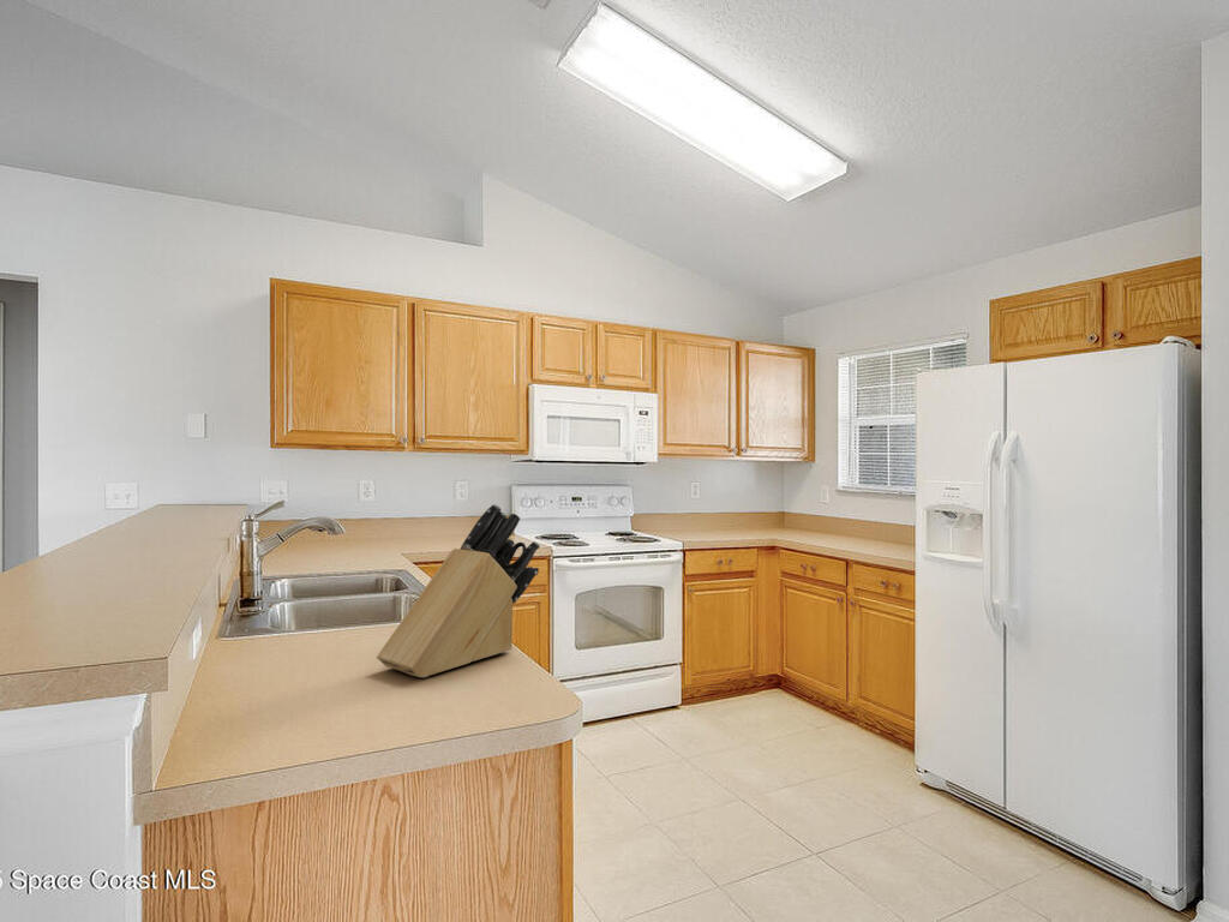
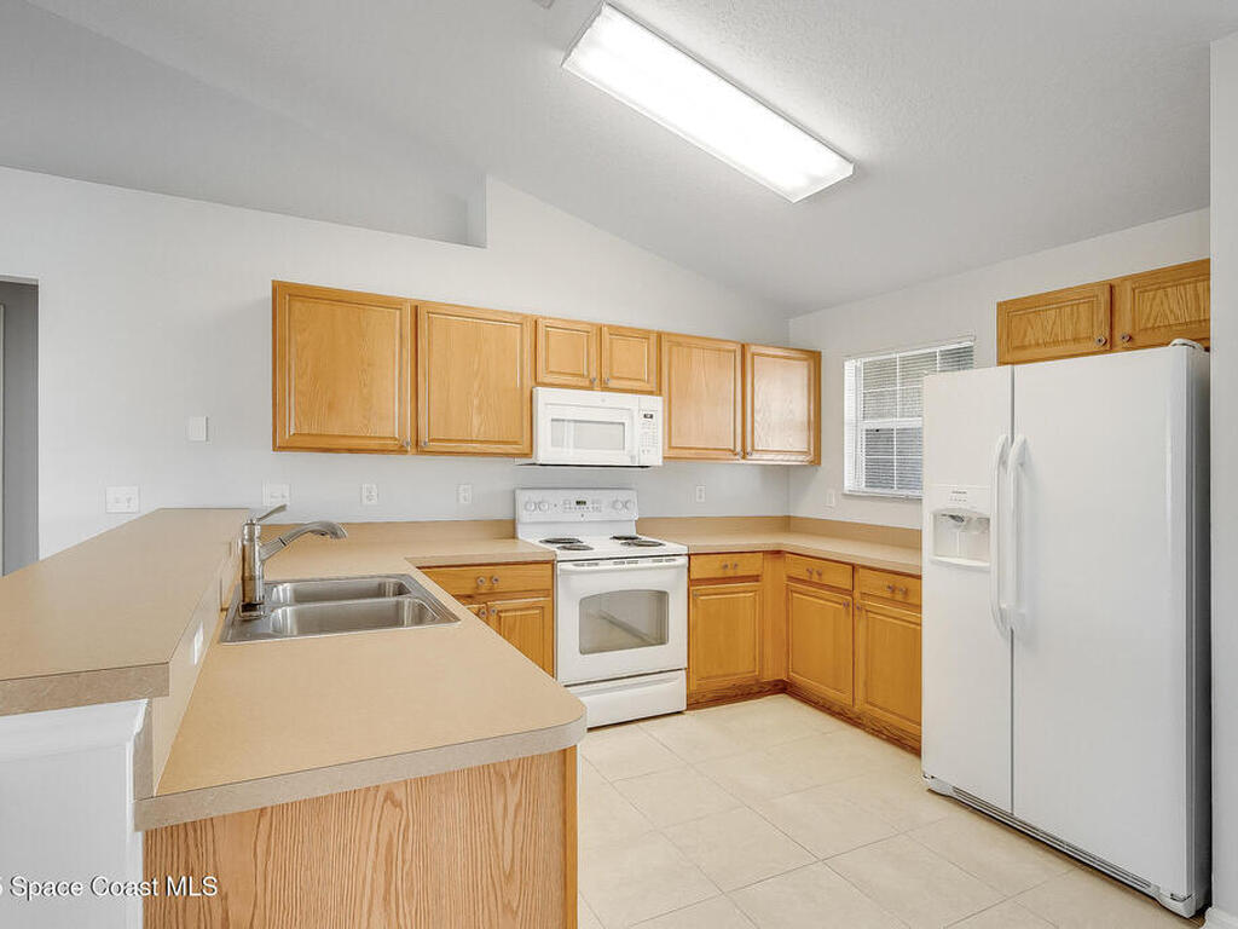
- knife block [376,503,541,678]
